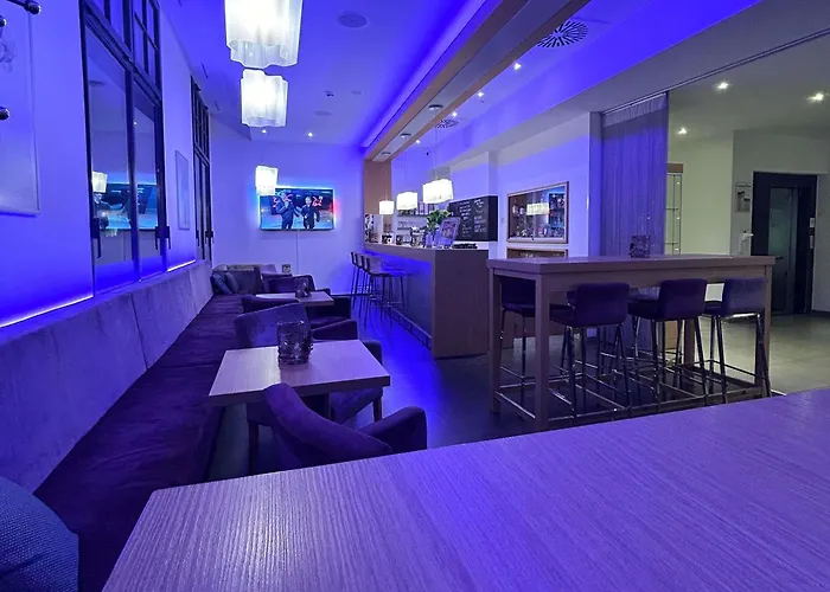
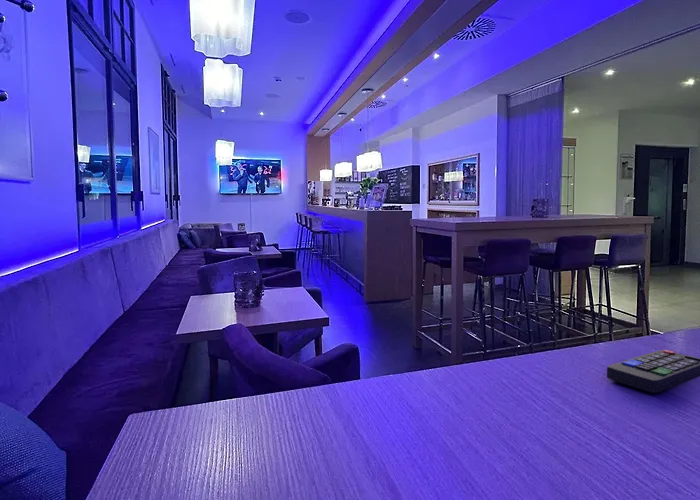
+ remote control [606,349,700,394]
